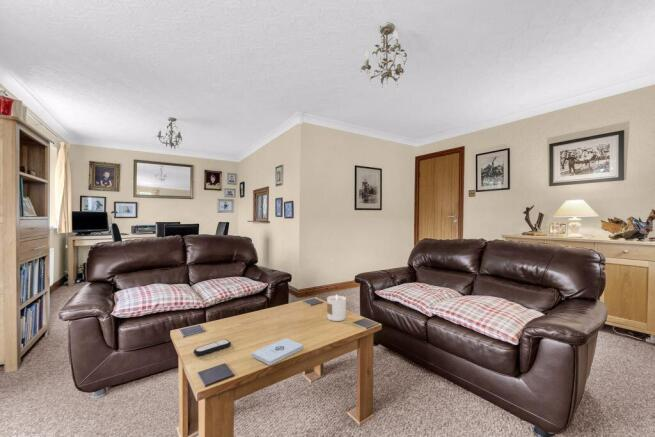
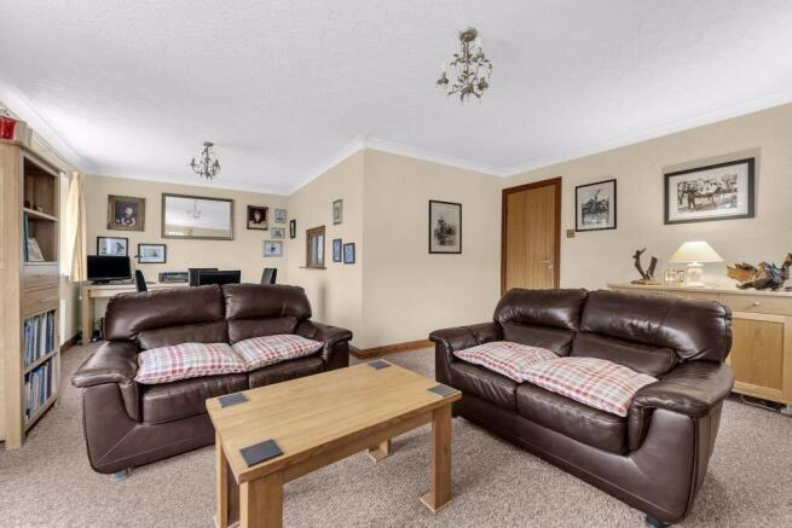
- remote control [193,338,232,357]
- notepad [251,337,303,366]
- candle [326,293,347,322]
